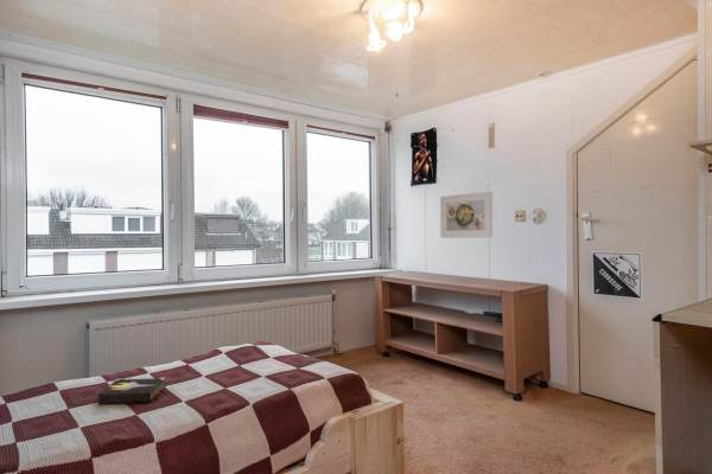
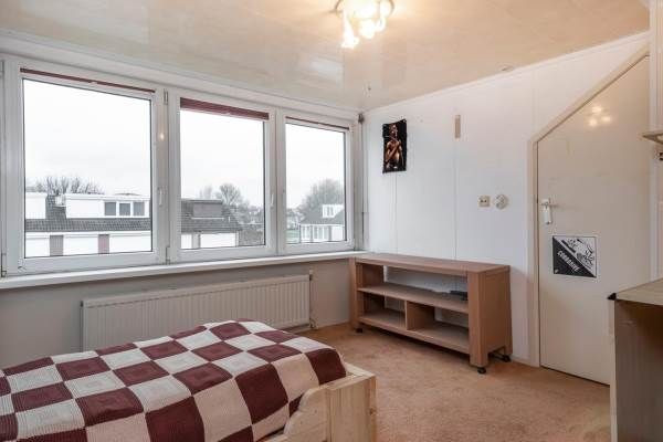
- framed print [439,191,494,239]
- hardback book [97,377,167,405]
